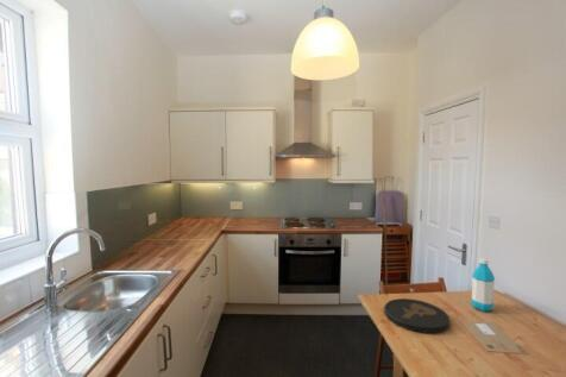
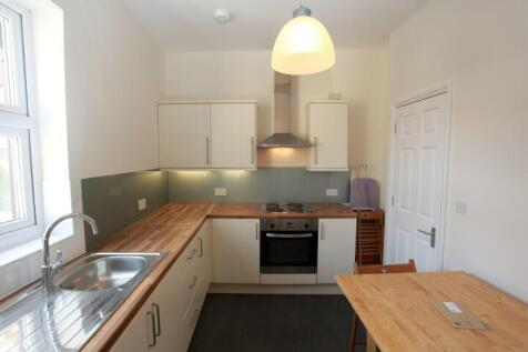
- water bottle [470,257,496,313]
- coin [383,297,452,334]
